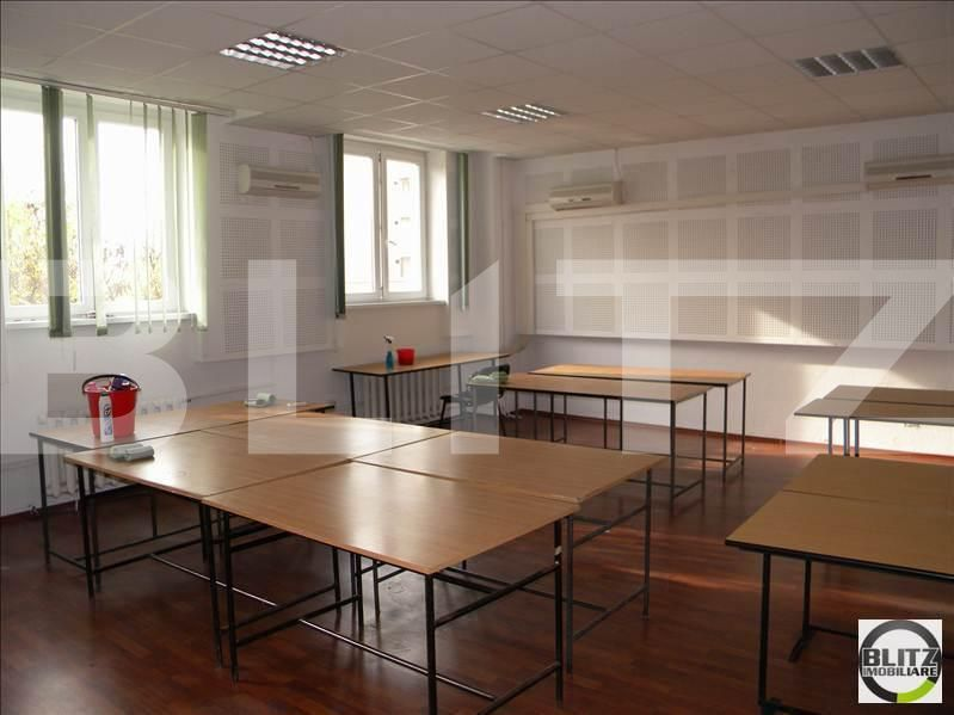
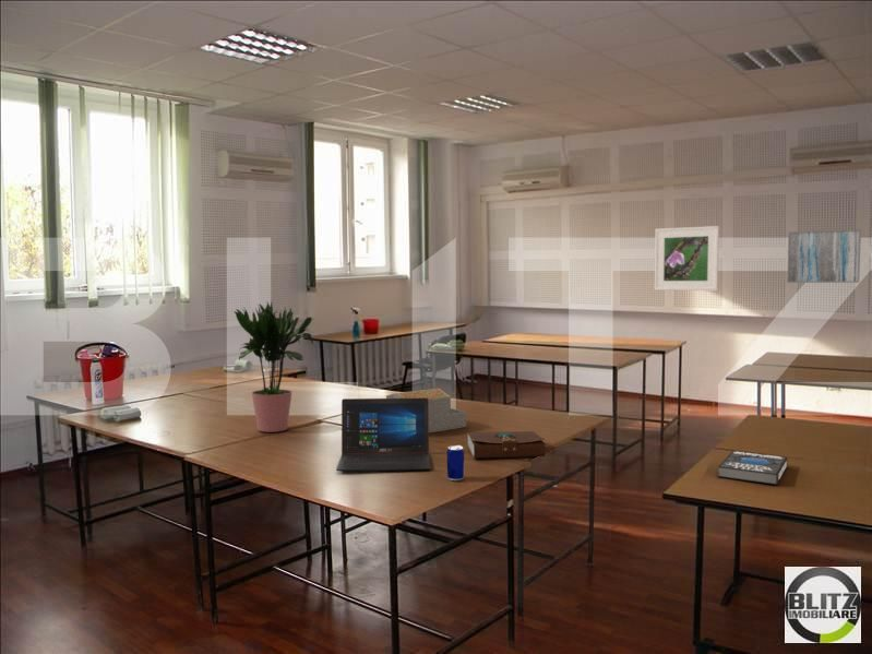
+ architectural model [385,388,467,433]
+ potted plant [234,300,314,433]
+ beer can [445,444,465,481]
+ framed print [654,225,720,292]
+ wall art [786,228,862,284]
+ laptop [335,397,432,472]
+ book [466,430,547,460]
+ book [717,450,788,486]
